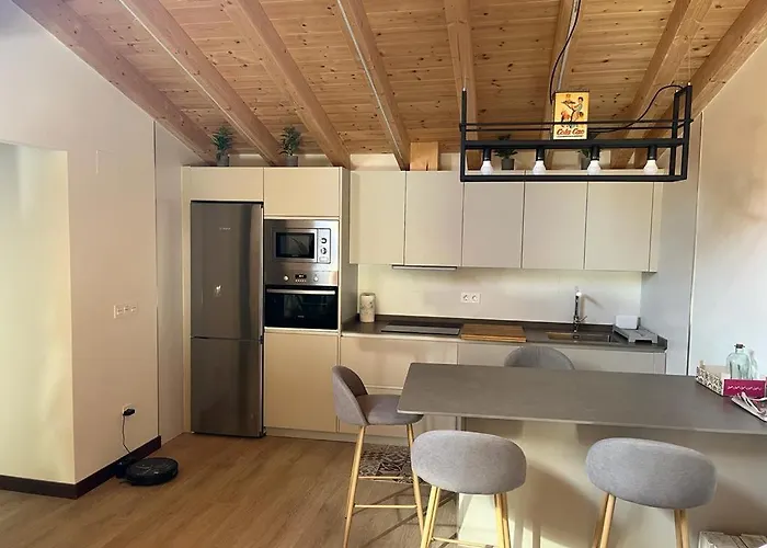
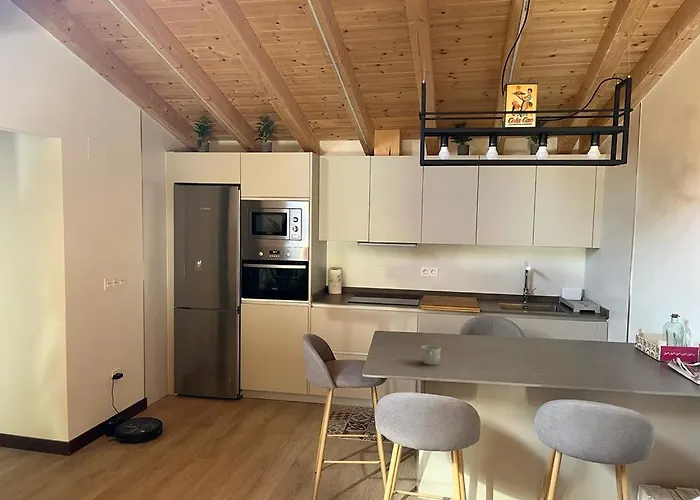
+ mug [421,344,442,366]
